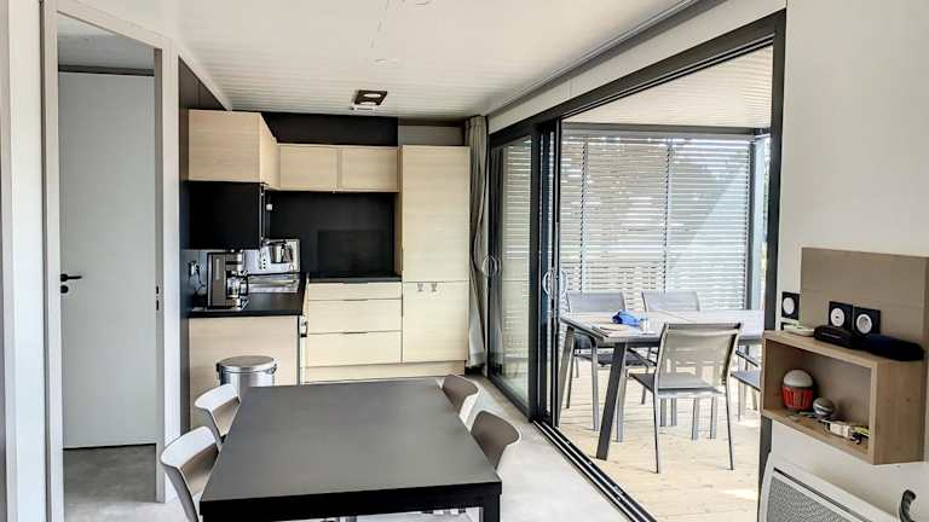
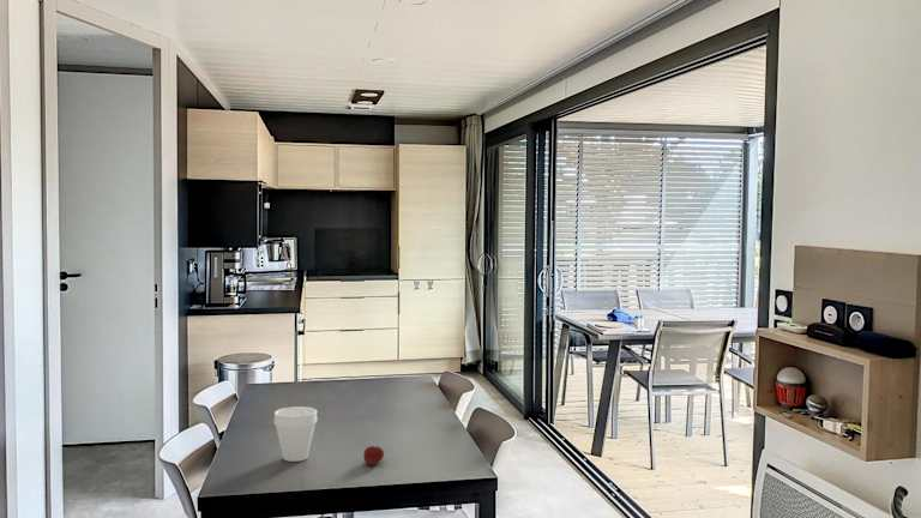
+ cup [273,405,318,463]
+ fruit [362,445,385,466]
